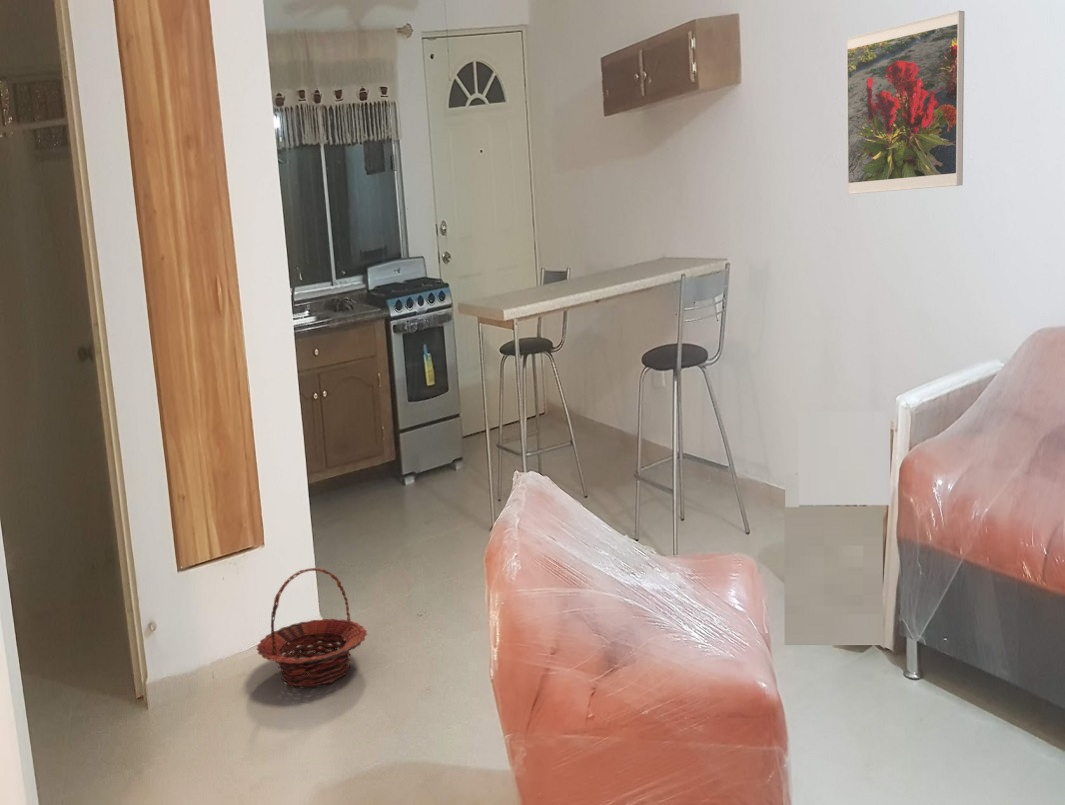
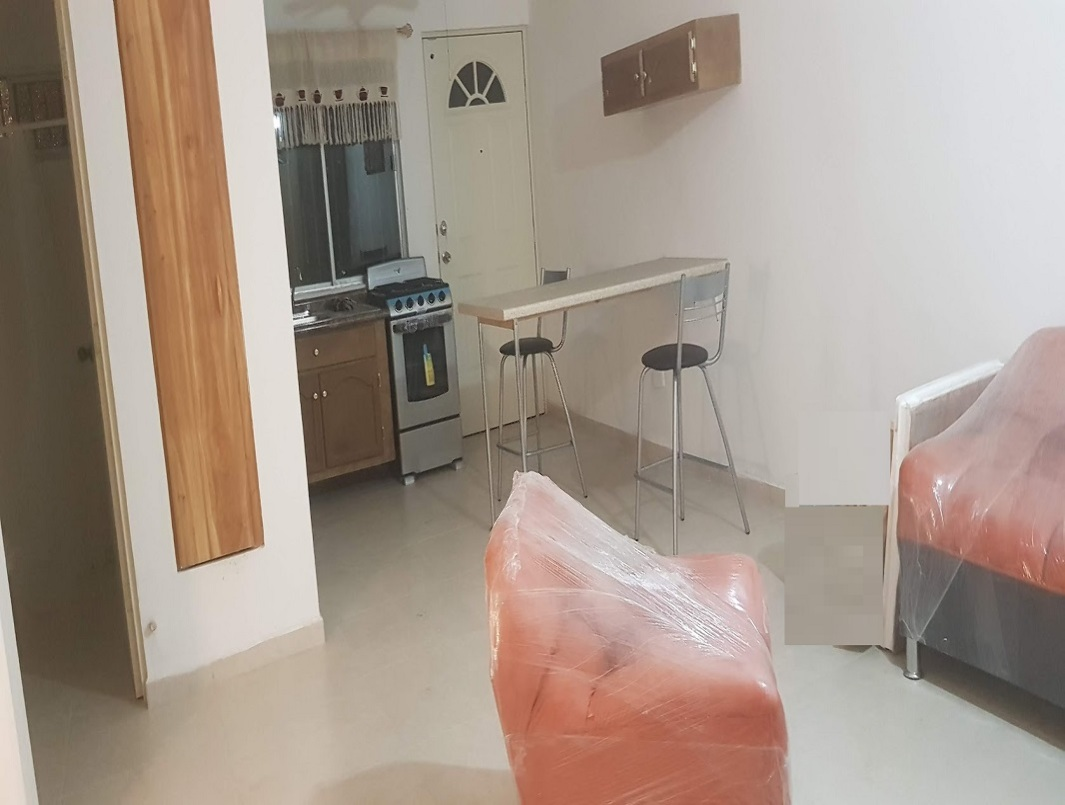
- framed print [845,10,965,195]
- basket [255,567,368,688]
